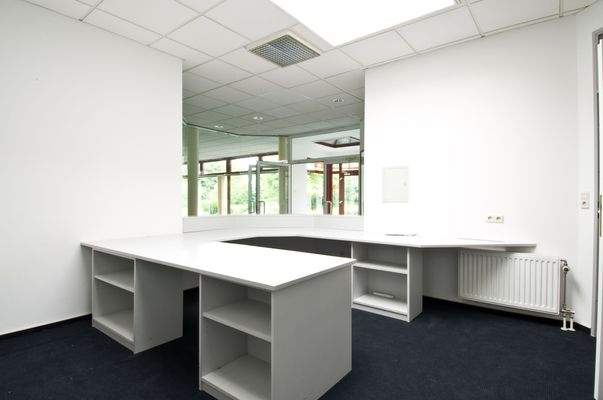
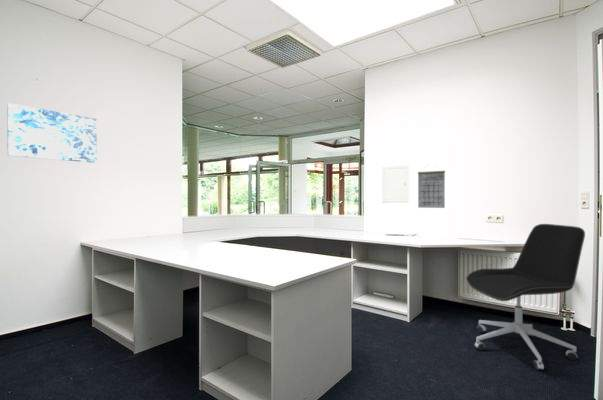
+ calendar [417,165,446,209]
+ office chair [465,223,586,371]
+ wall art [6,102,98,164]
